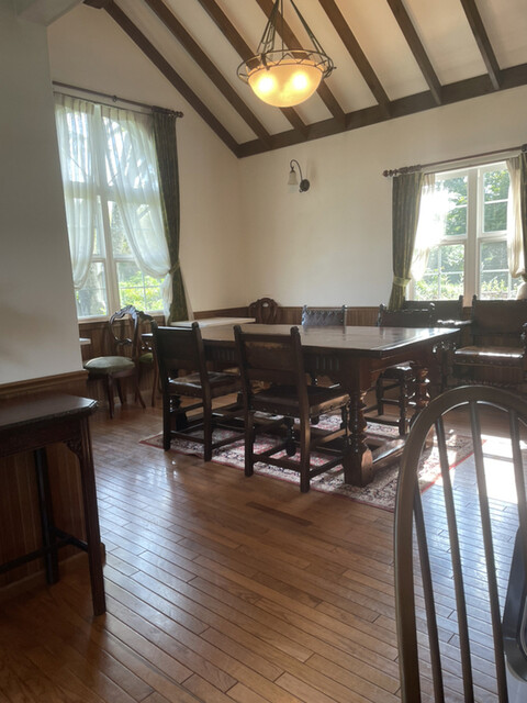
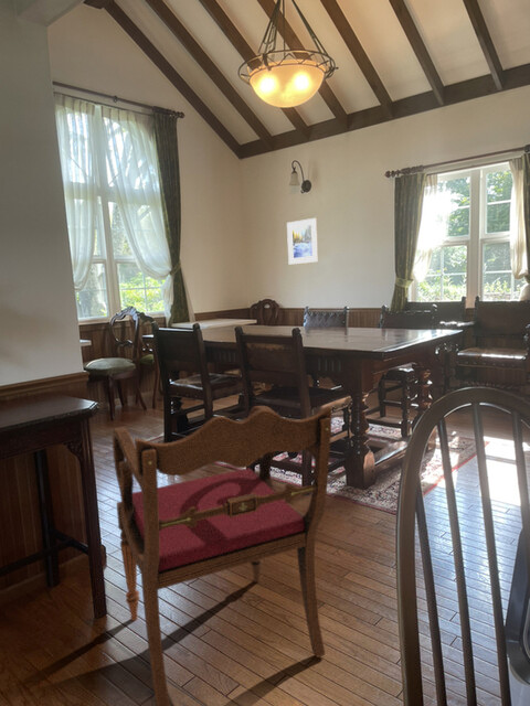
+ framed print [286,217,320,266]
+ armchair [112,405,332,706]
